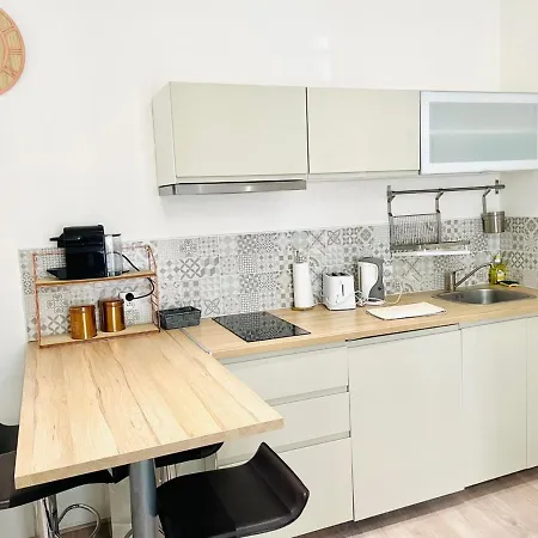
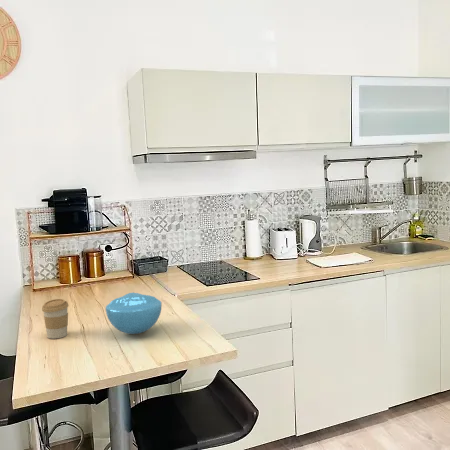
+ coffee cup [41,298,69,340]
+ bowl [105,292,163,335]
